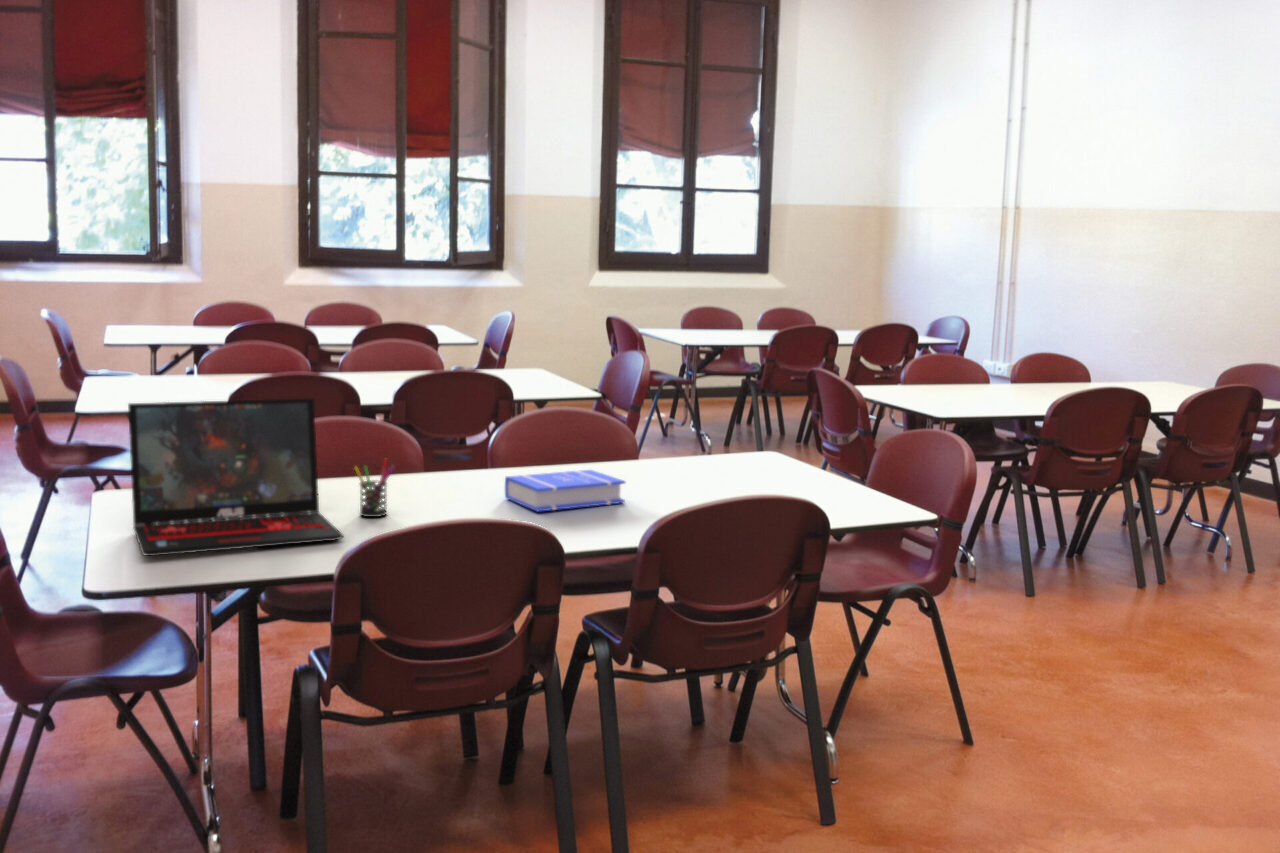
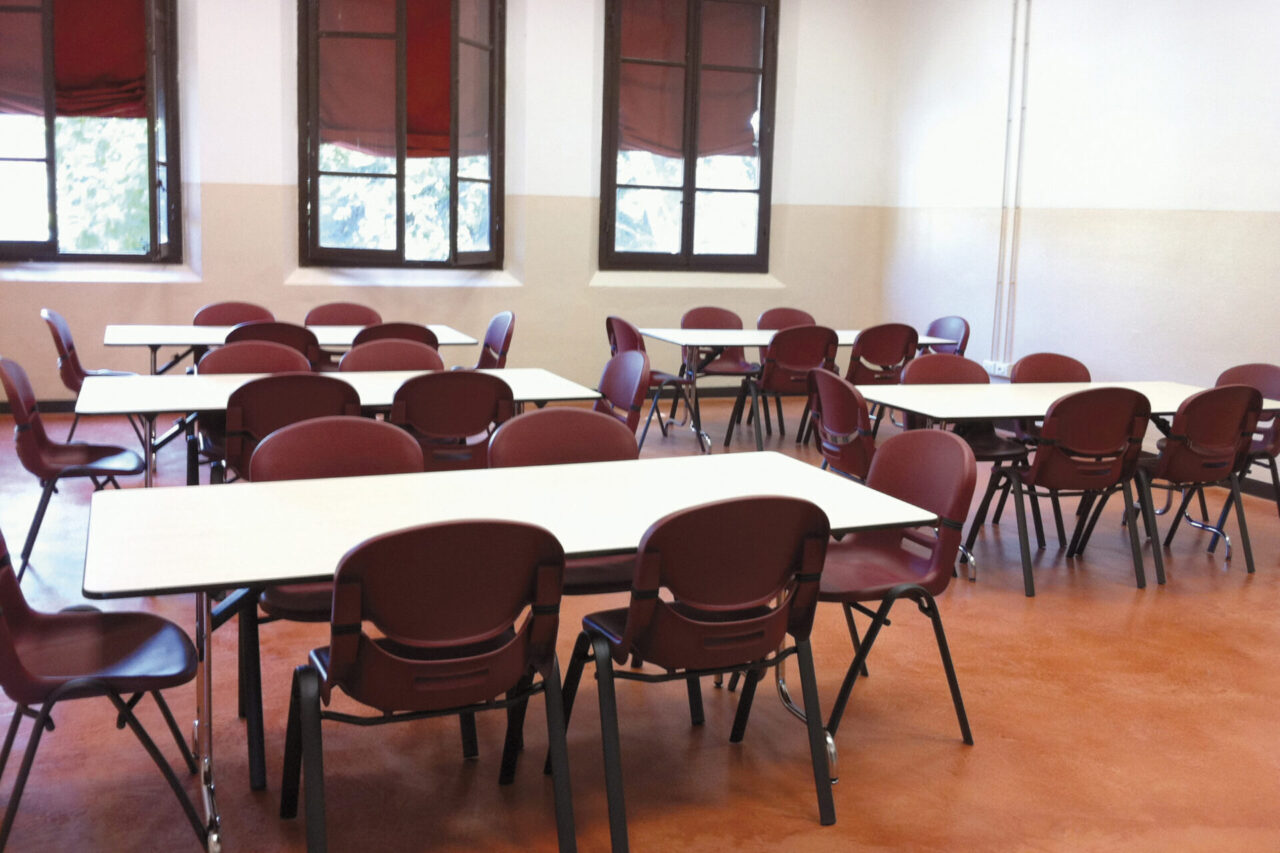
- laptop [127,398,345,557]
- book [504,469,626,513]
- pen holder [353,458,396,518]
